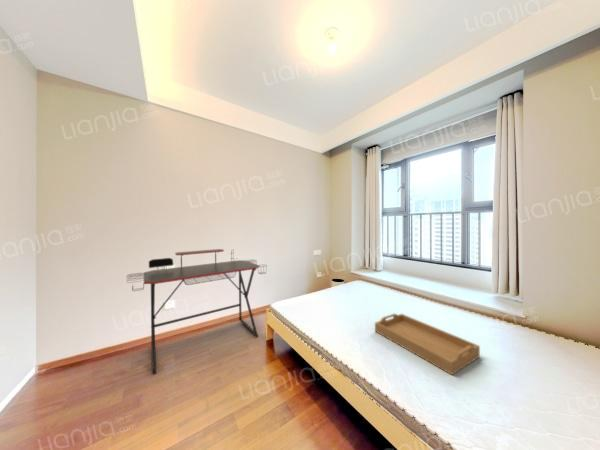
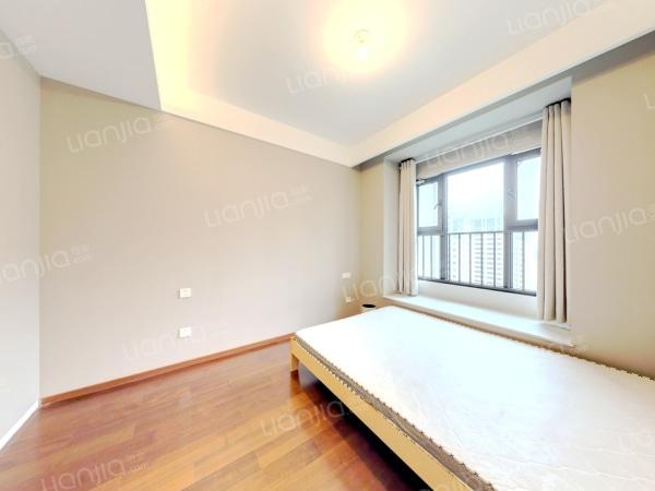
- serving tray [374,312,481,376]
- desk [126,248,268,375]
